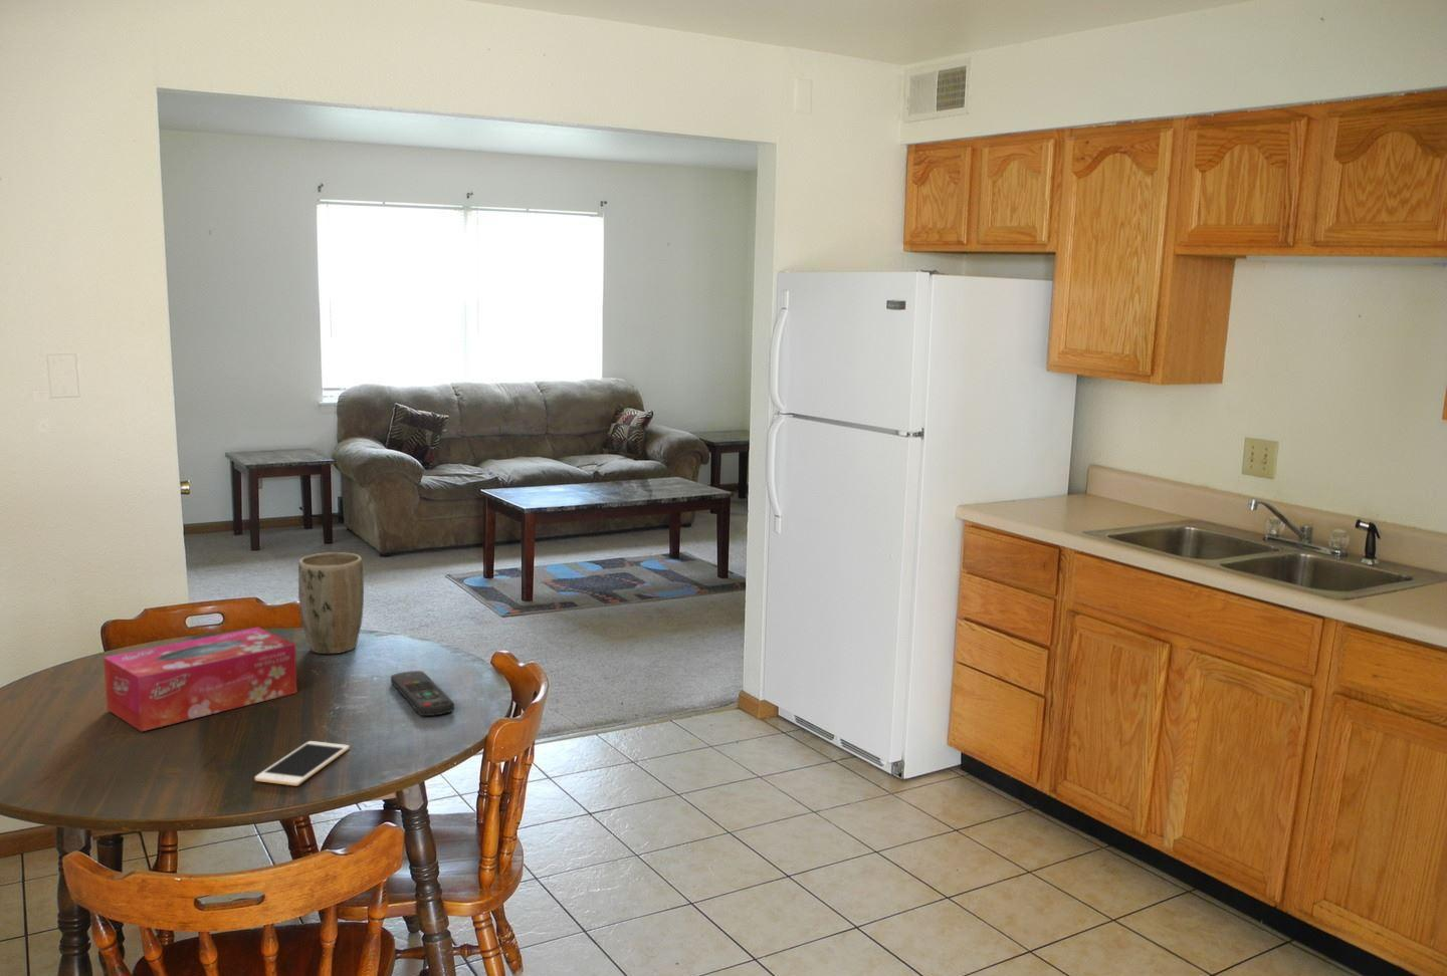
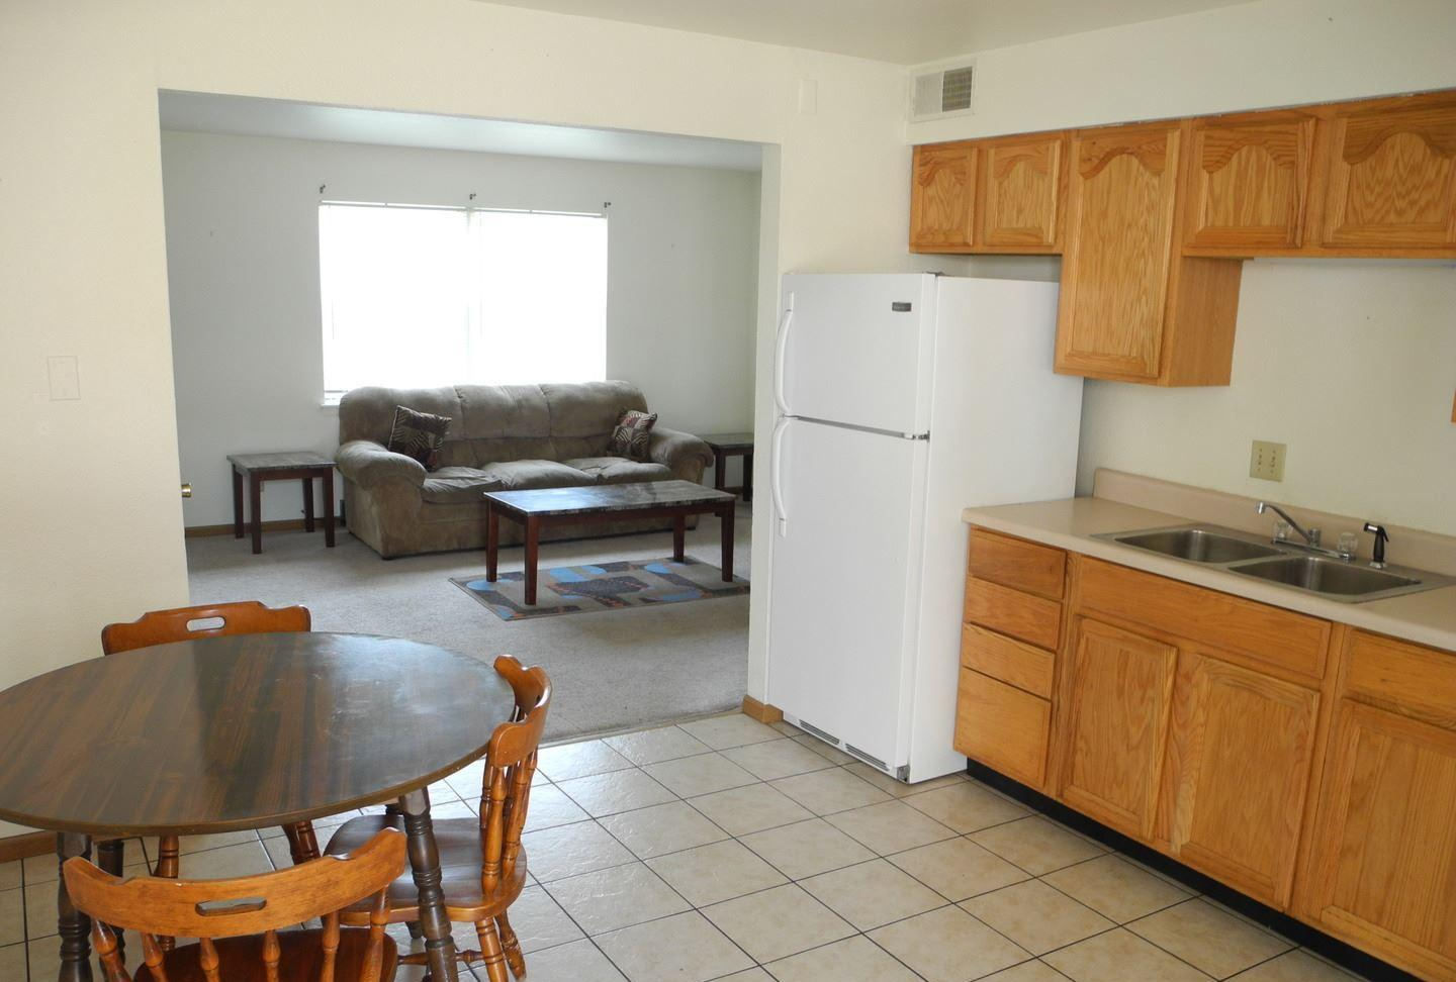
- tissue box [102,626,297,733]
- cell phone [254,740,351,786]
- plant pot [297,551,365,655]
- remote control [390,670,455,717]
